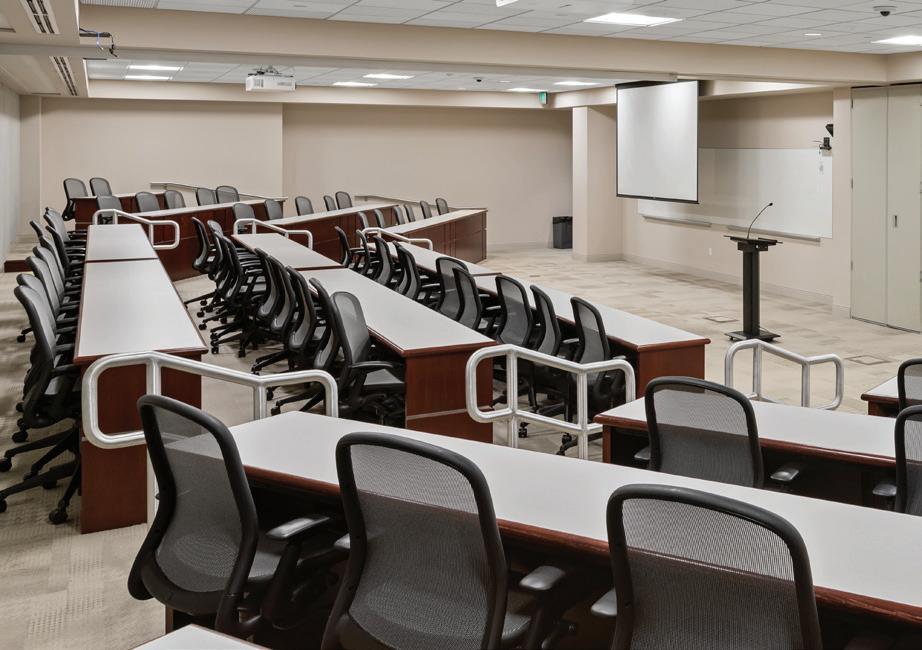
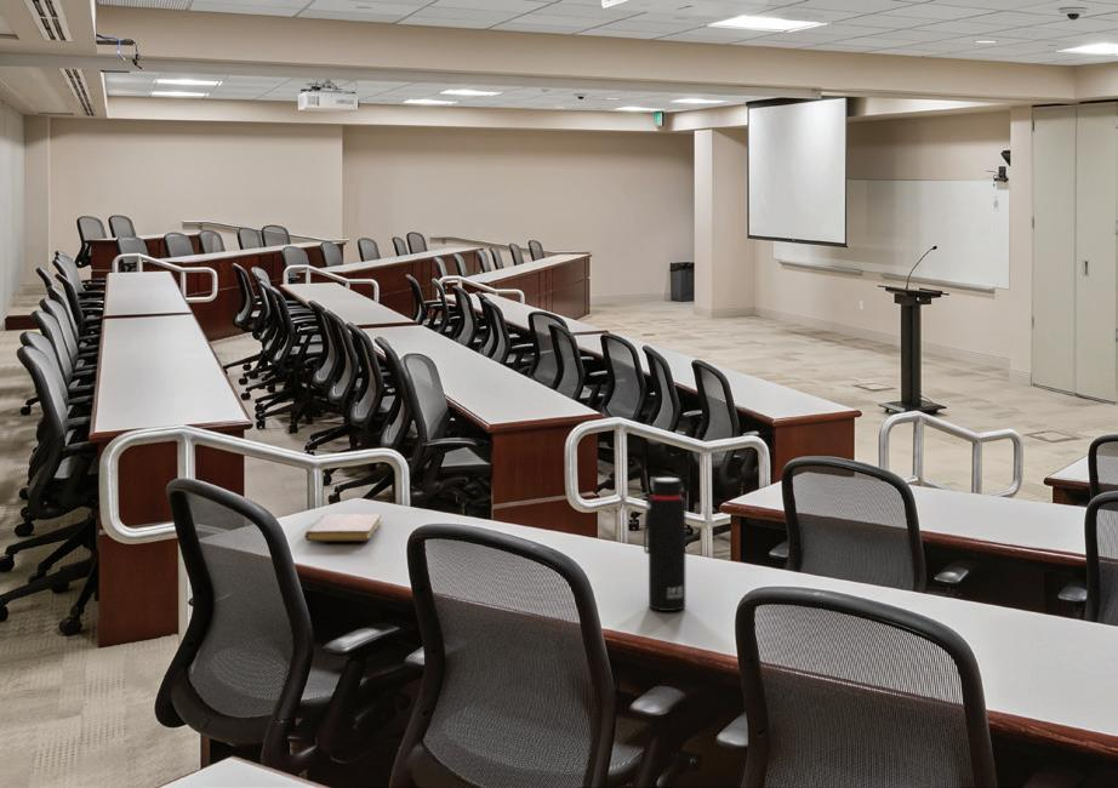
+ notebook [304,513,383,542]
+ water bottle [643,476,686,612]
